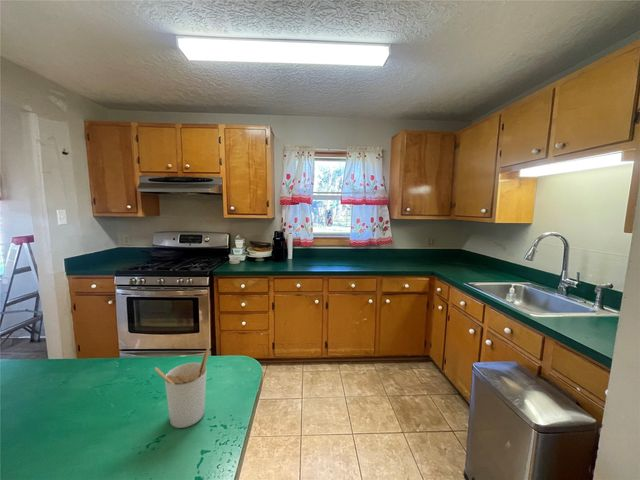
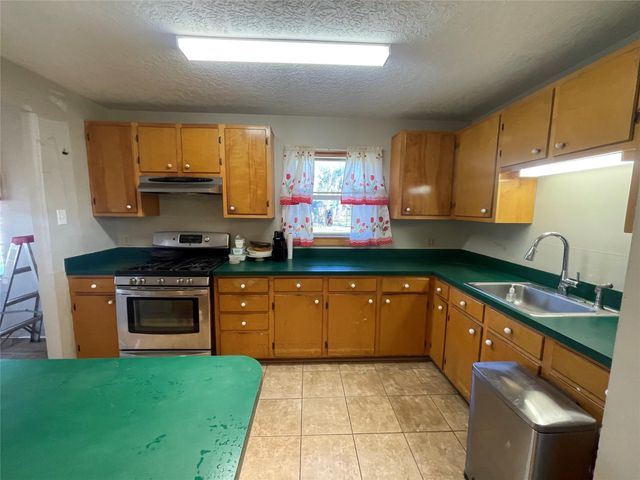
- utensil holder [154,346,211,429]
